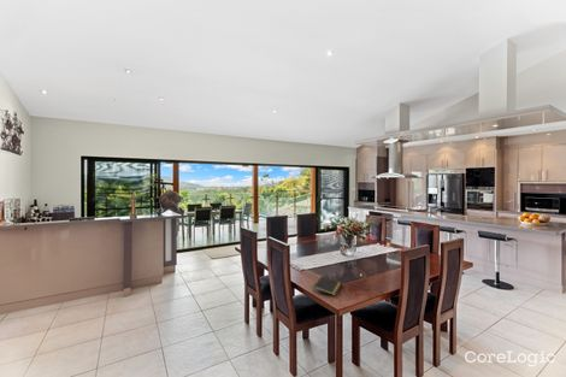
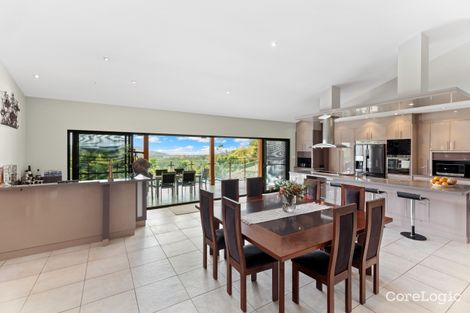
- notepad [312,275,343,298]
